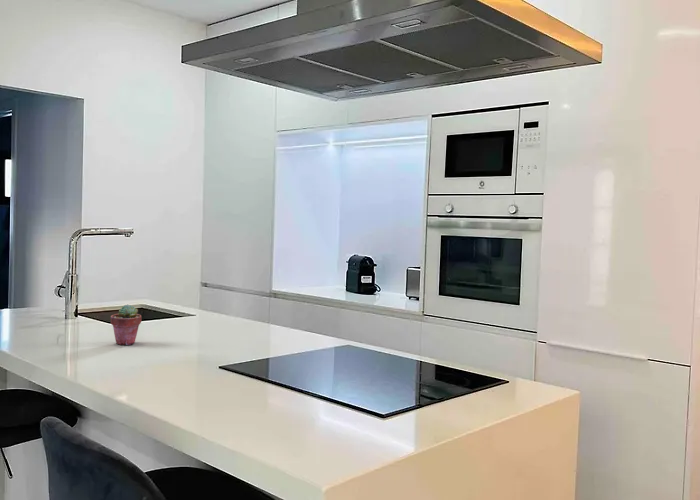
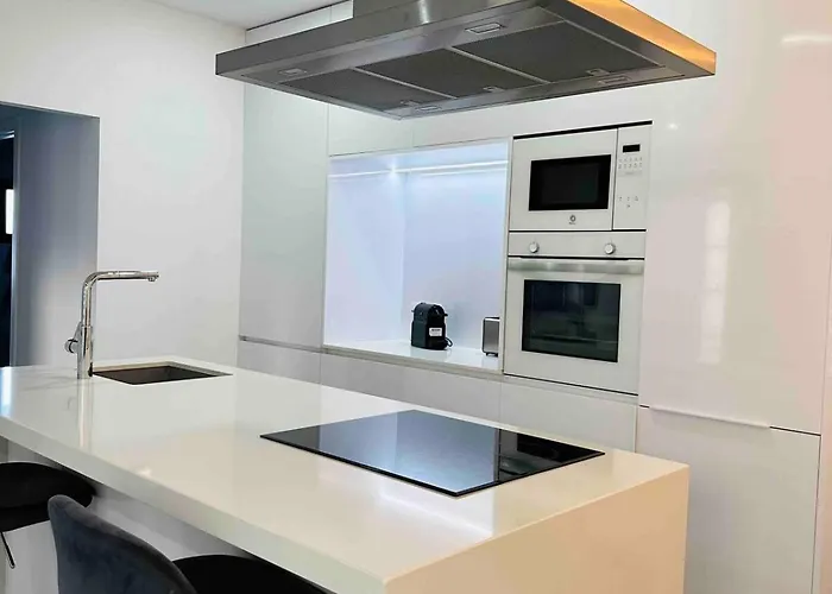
- potted succulent [110,303,143,346]
